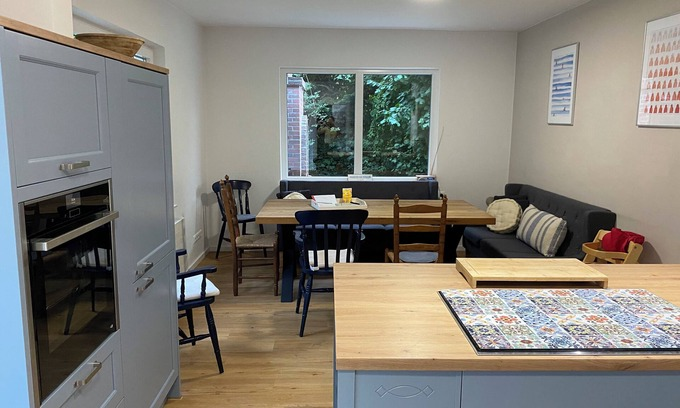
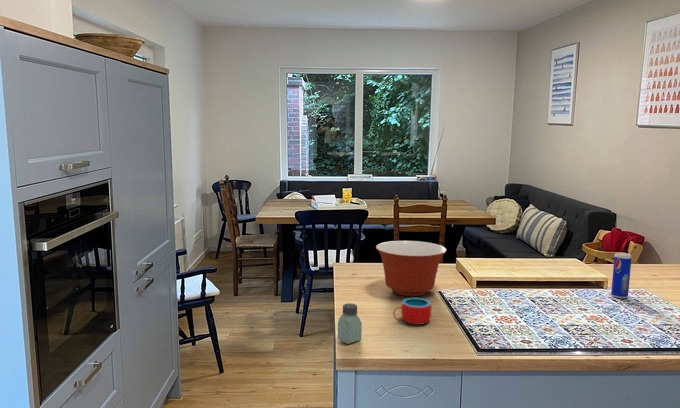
+ beverage can [610,252,633,299]
+ saltshaker [337,302,363,345]
+ mixing bowl [375,240,447,297]
+ mug [392,297,433,326]
